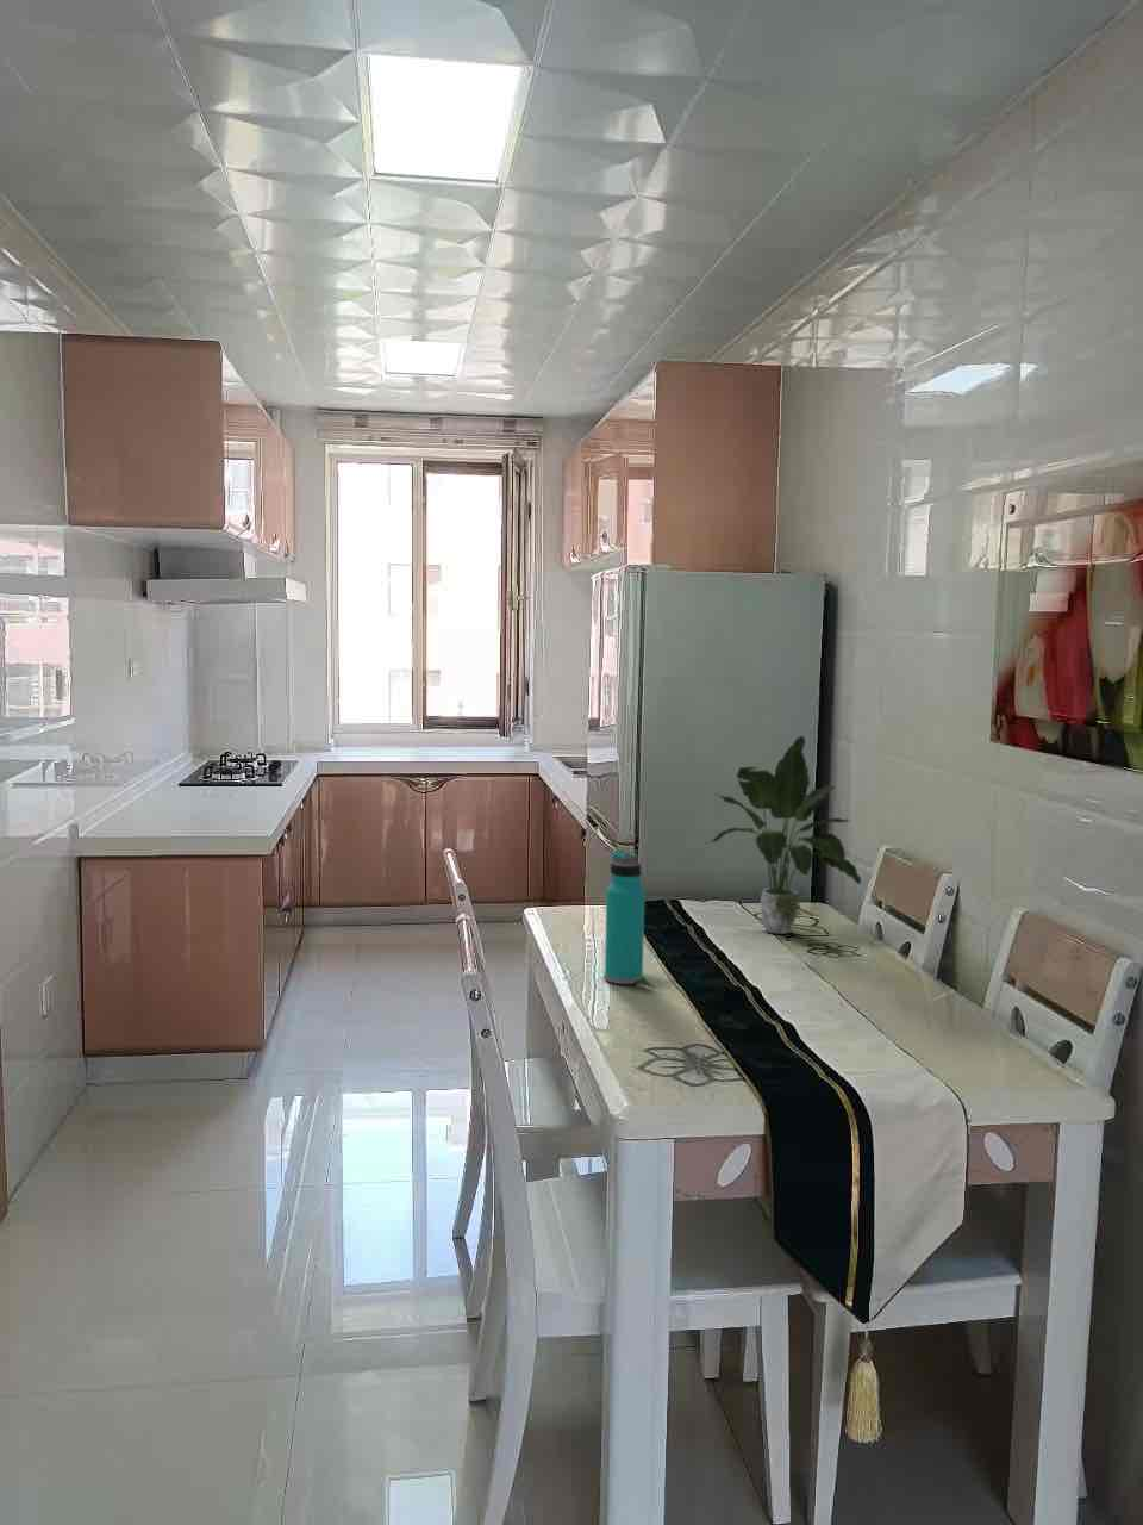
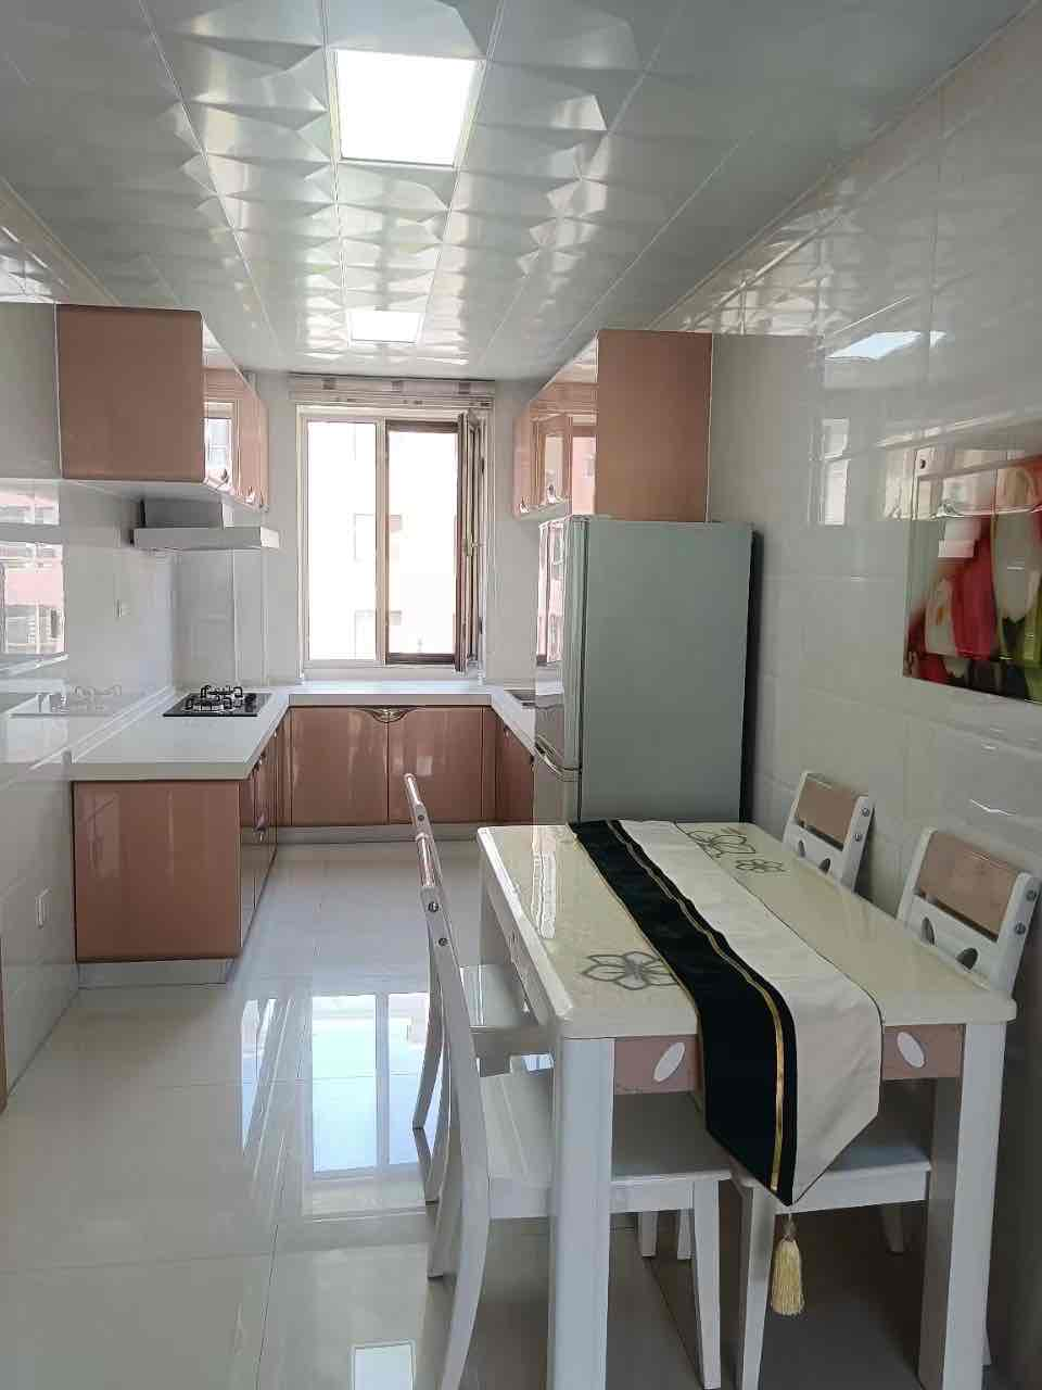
- potted plant [705,735,862,935]
- water bottle [604,849,646,986]
